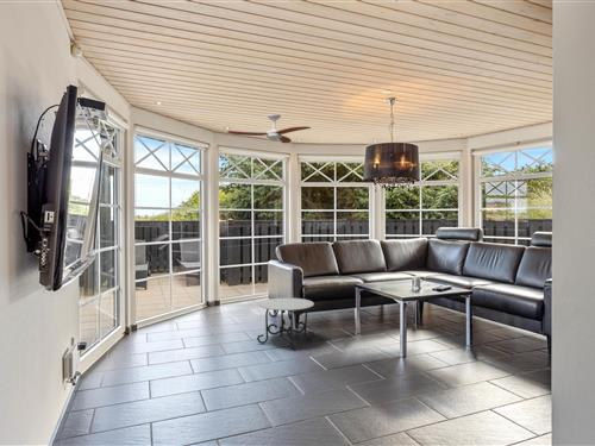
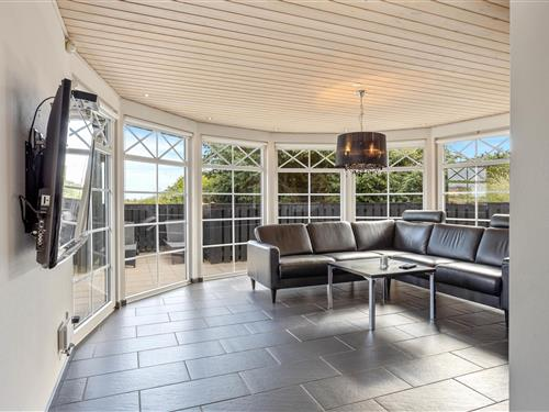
- side table [256,297,315,350]
- ceiling fan [226,113,312,144]
